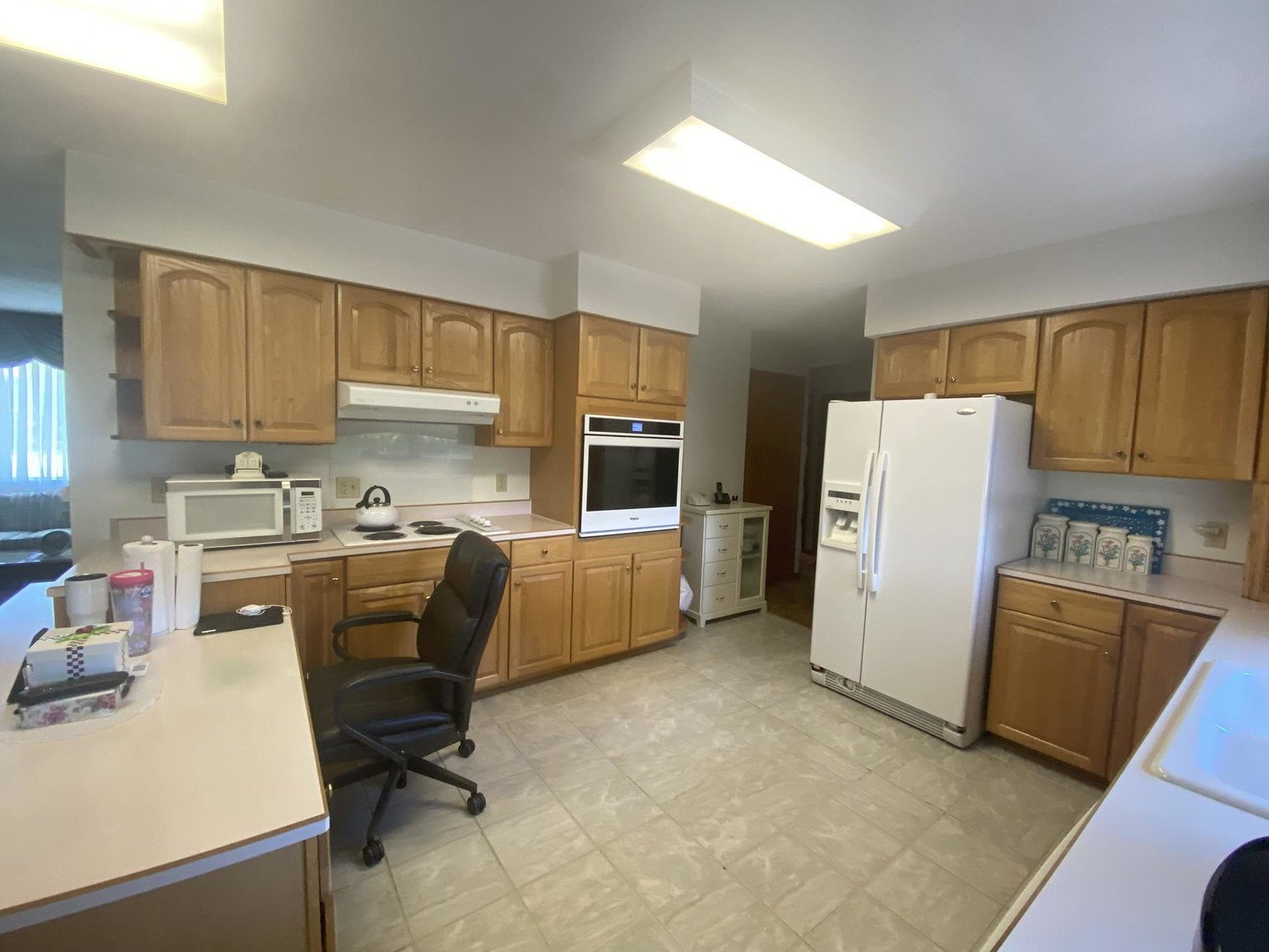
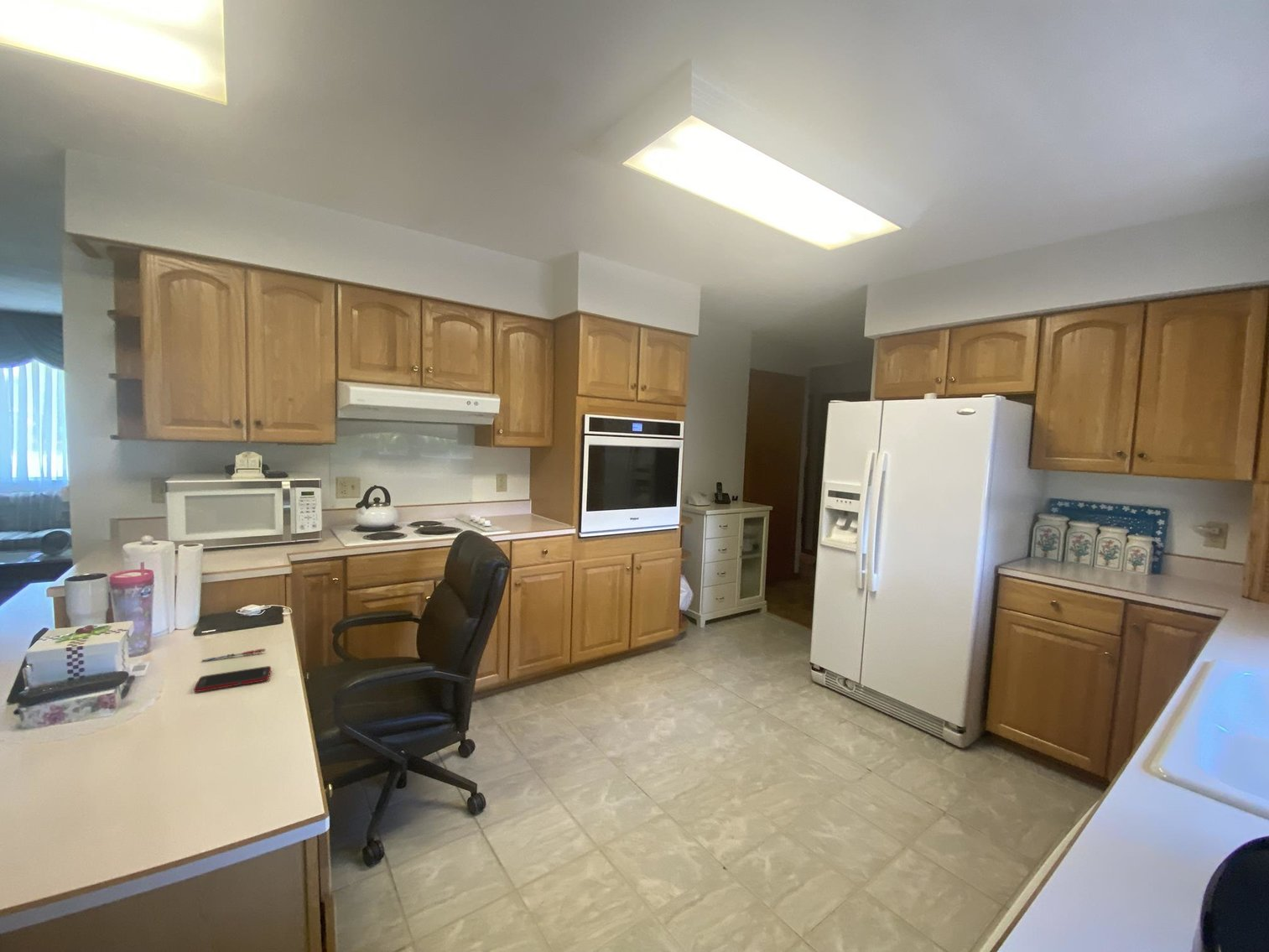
+ cell phone [193,665,272,693]
+ pen [201,648,266,663]
